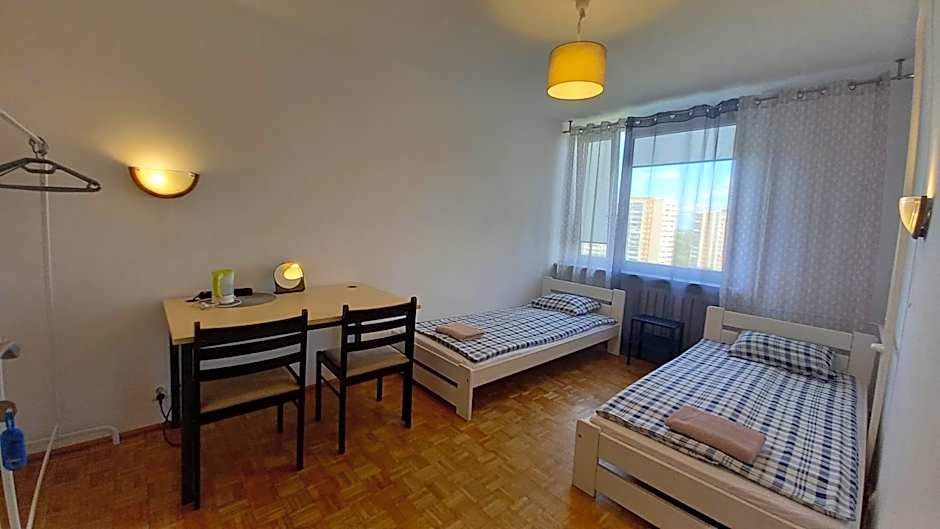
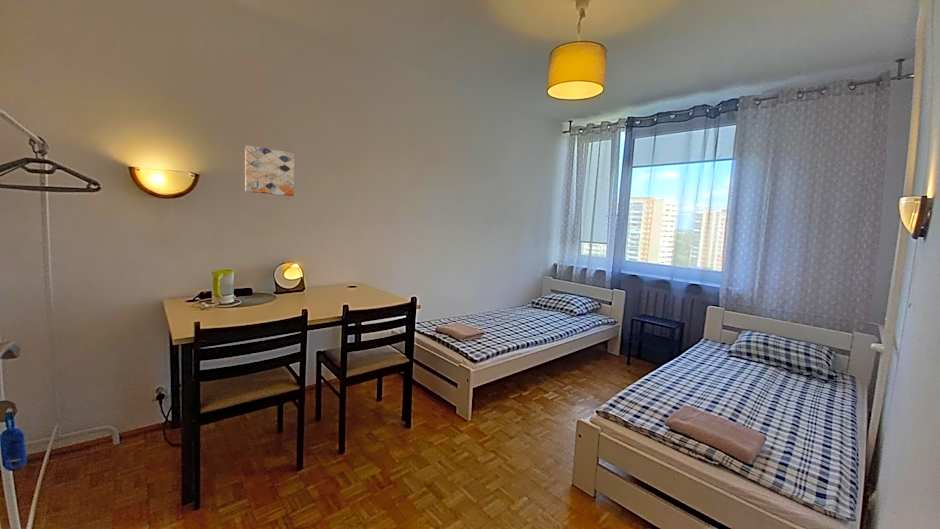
+ wall art [244,144,295,197]
